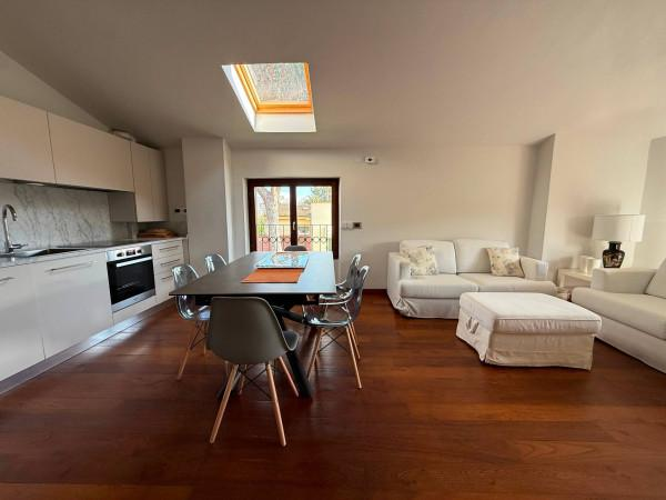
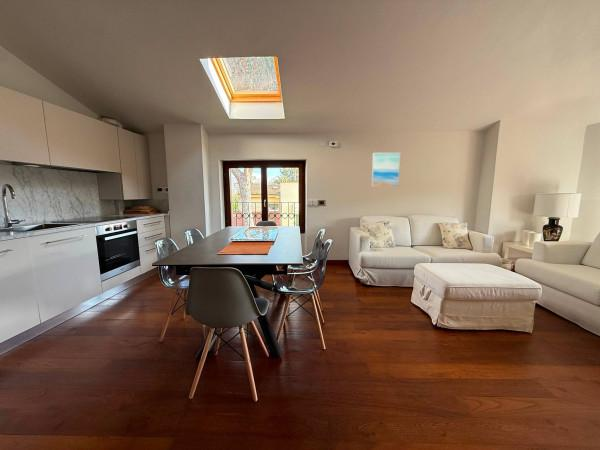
+ wall art [370,152,401,188]
